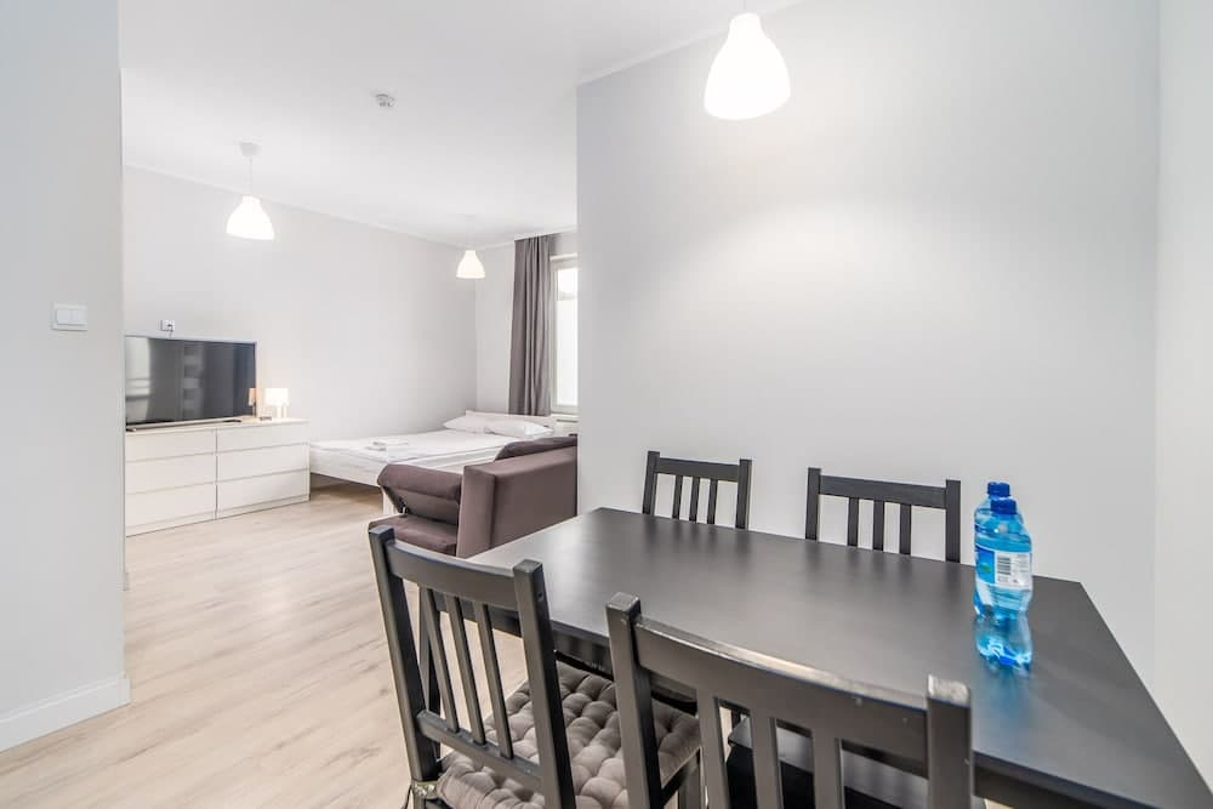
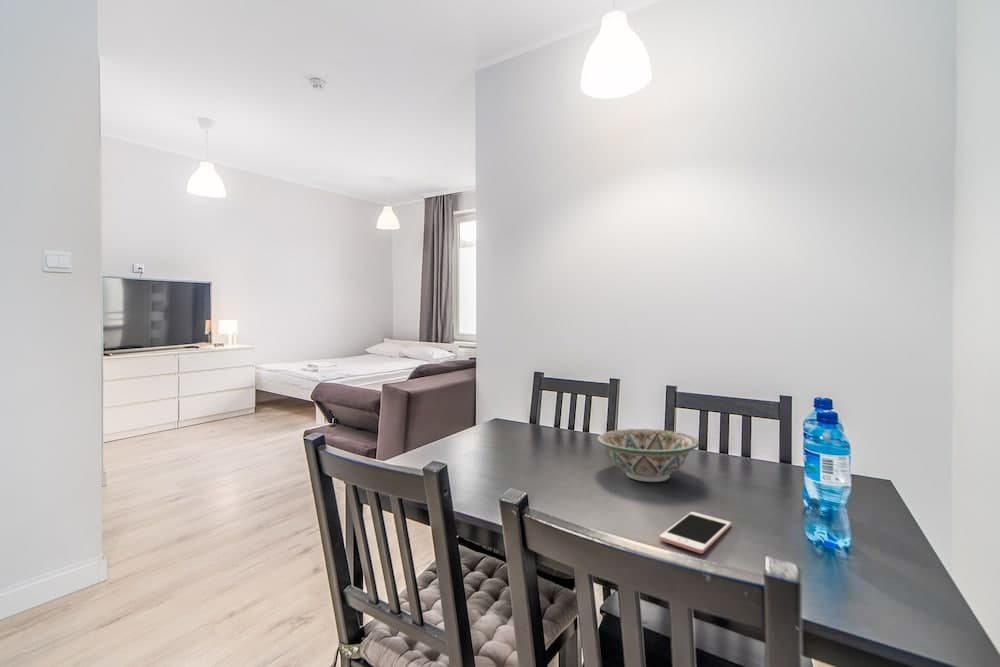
+ cell phone [659,511,732,554]
+ decorative bowl [597,428,700,483]
